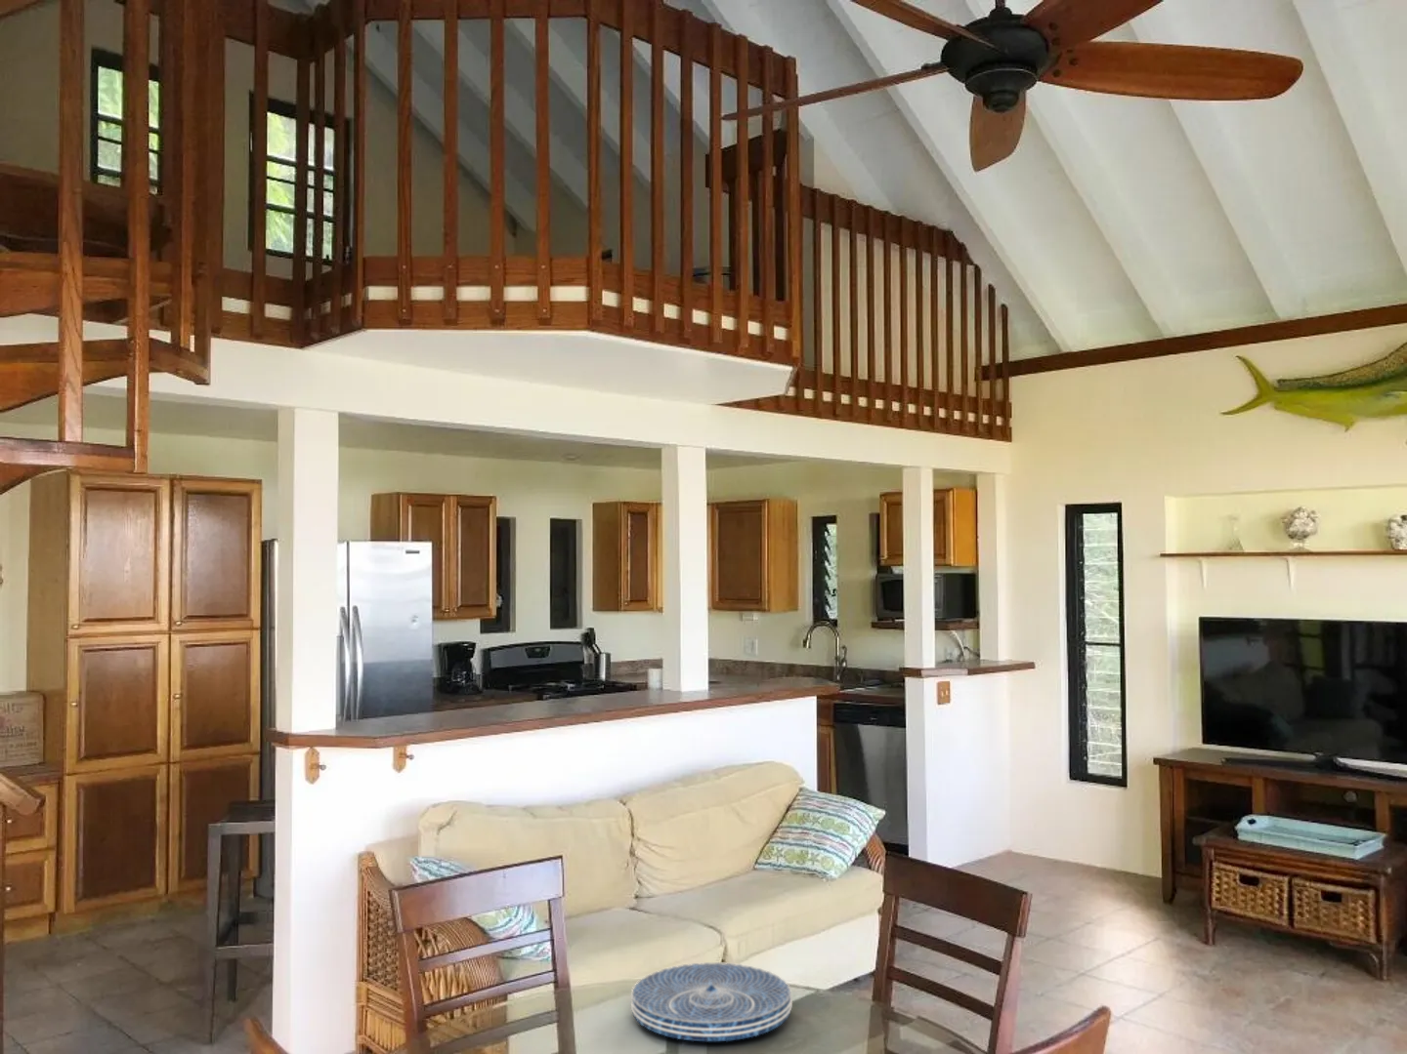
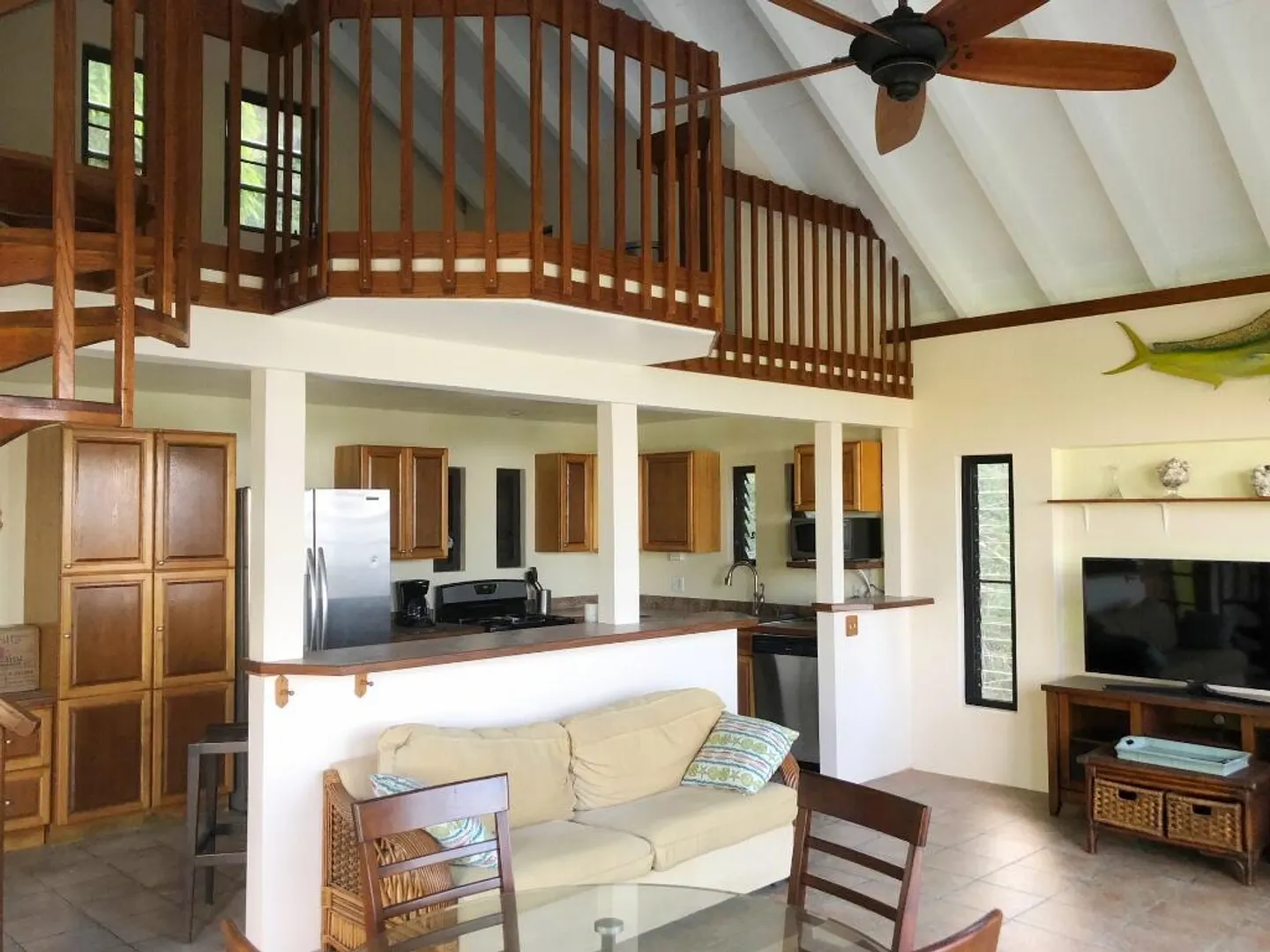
- placemat [630,961,793,1042]
